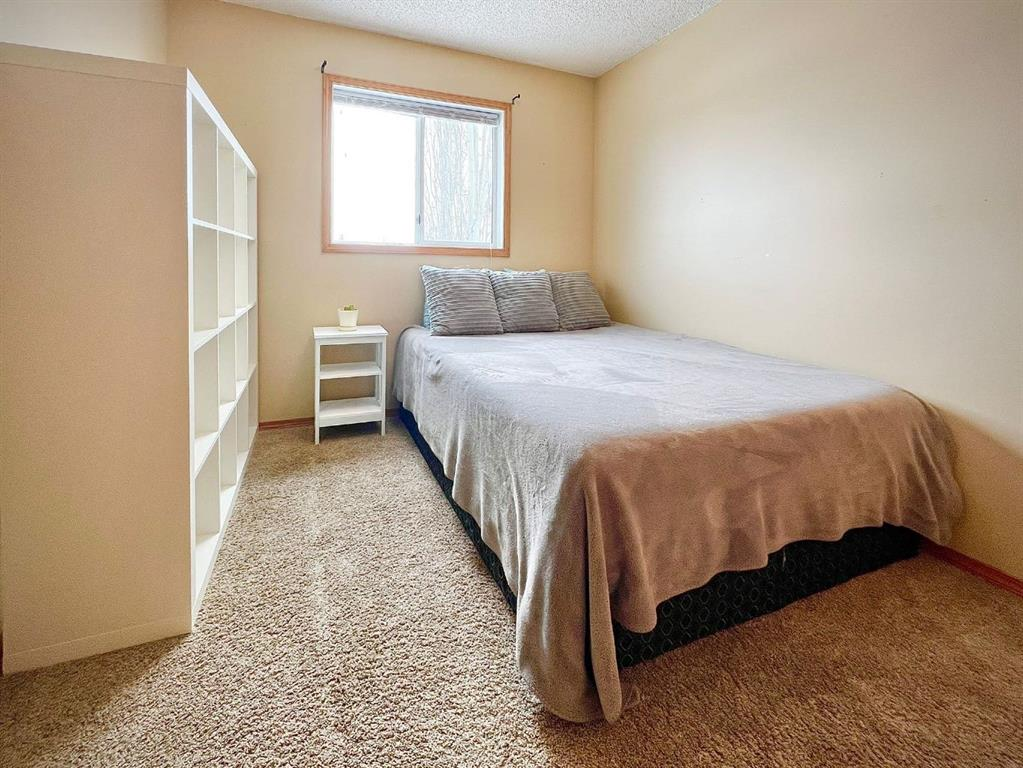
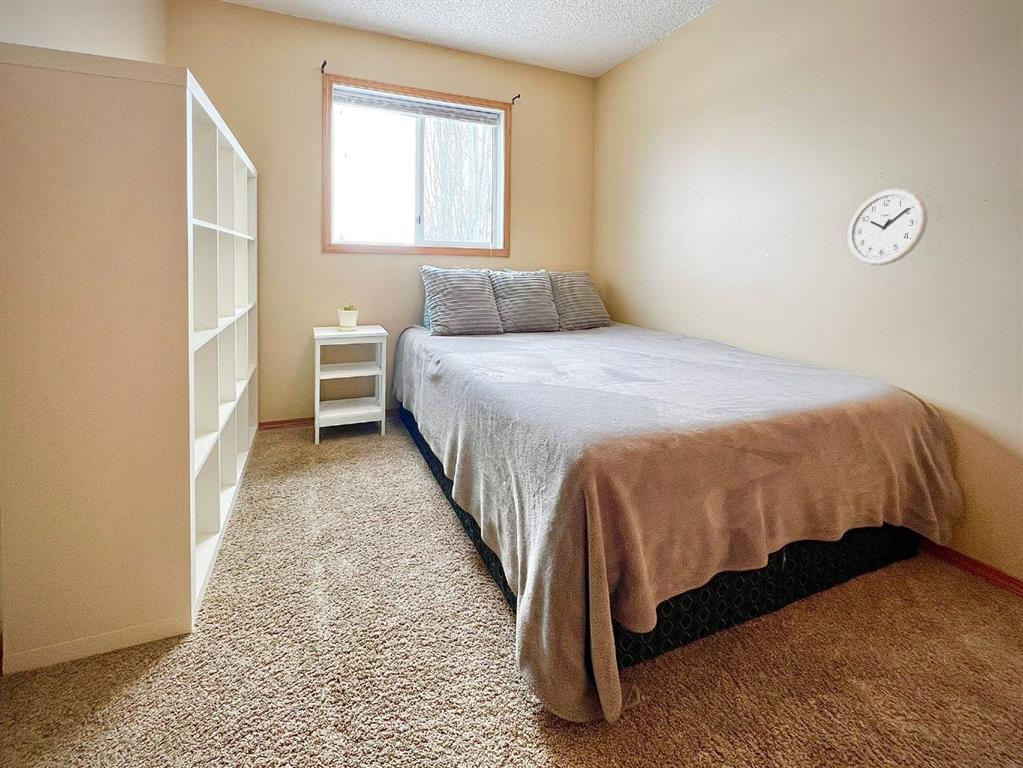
+ wall clock [847,187,929,267]
